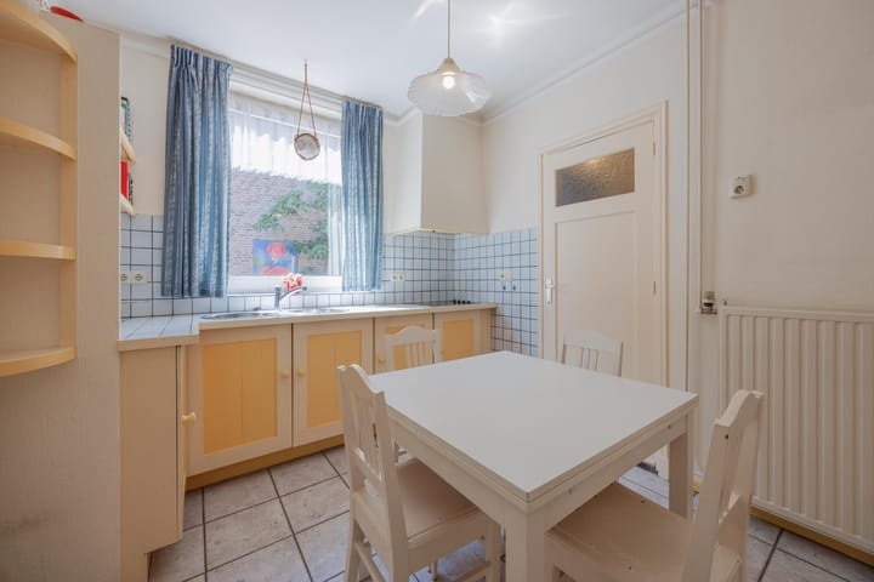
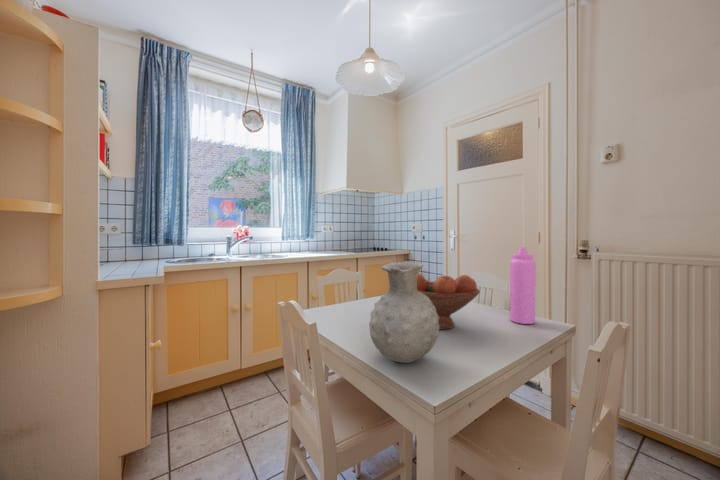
+ water bottle [509,246,536,325]
+ vase [368,261,440,364]
+ fruit bowl [417,273,481,330]
